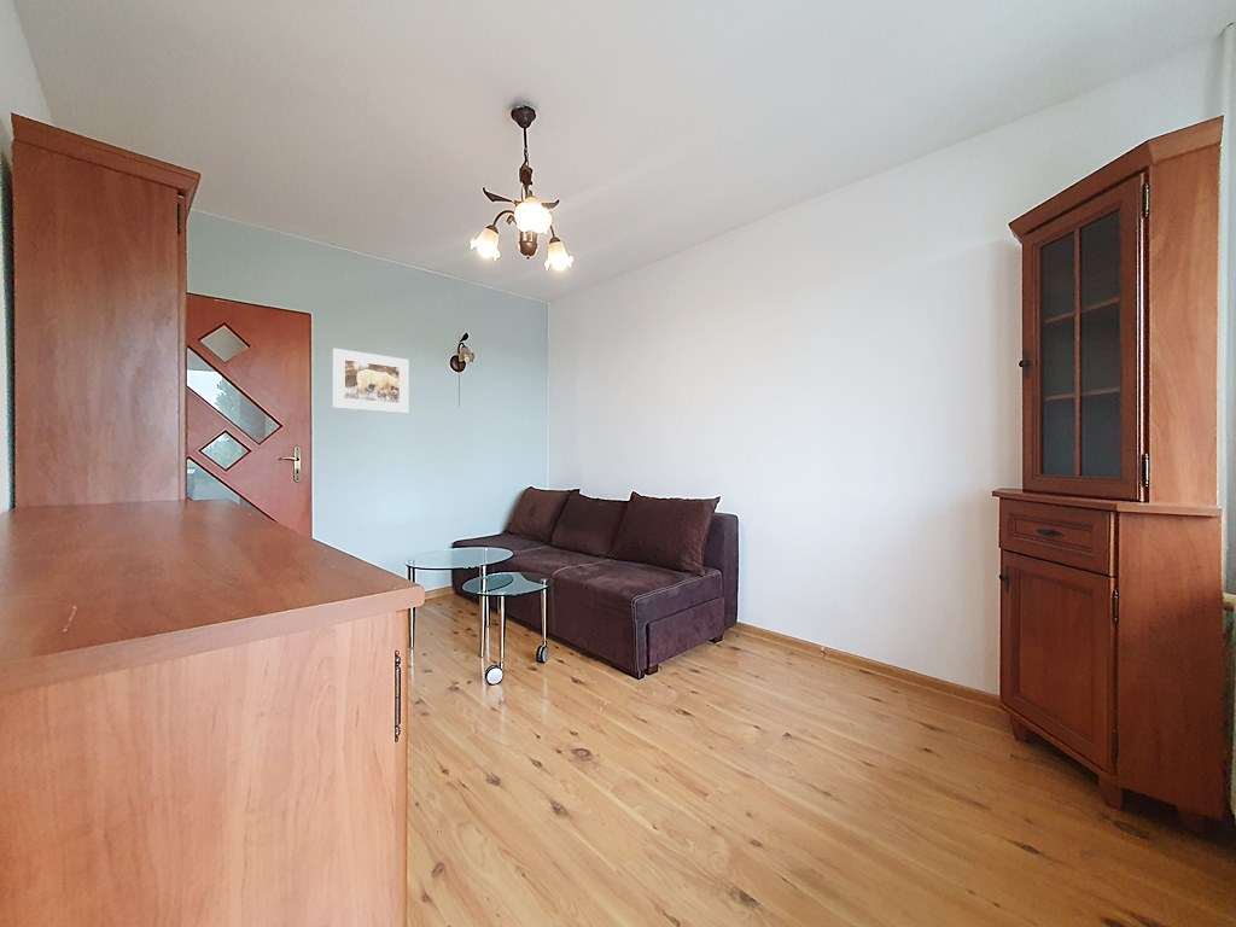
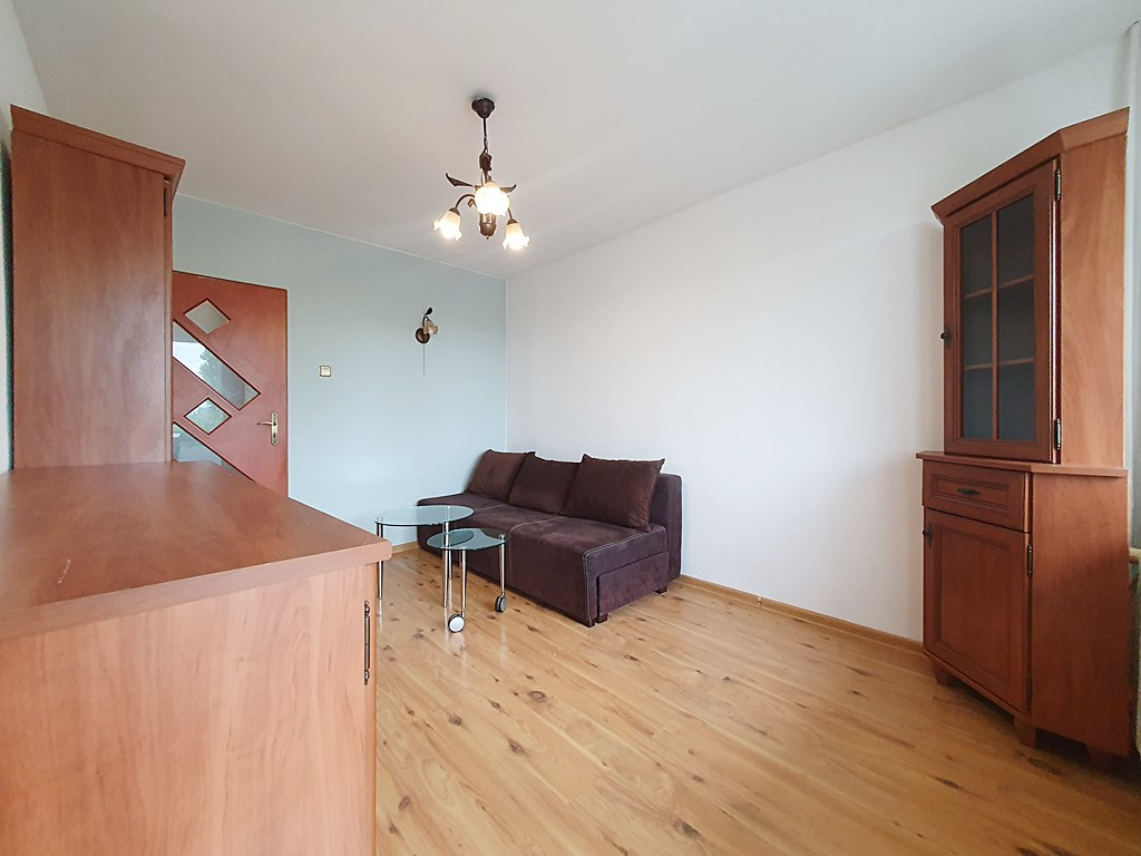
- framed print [332,348,410,414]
